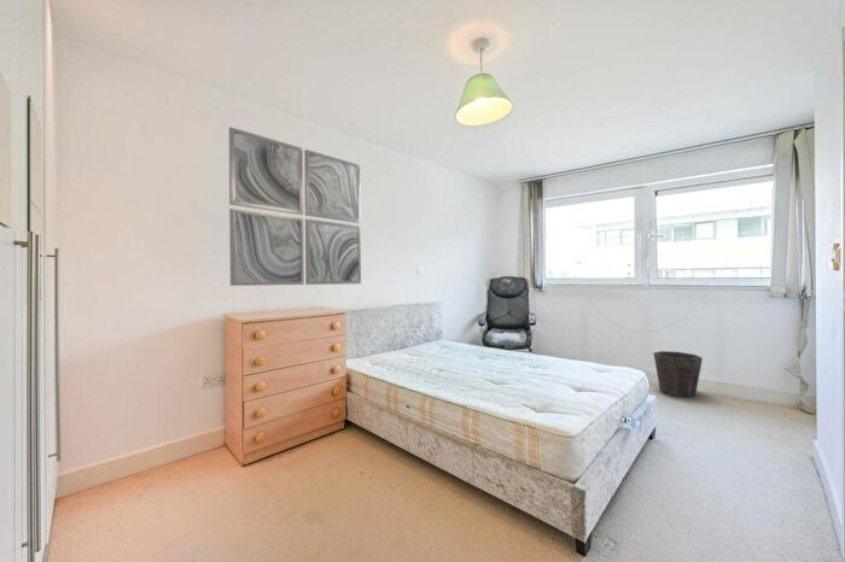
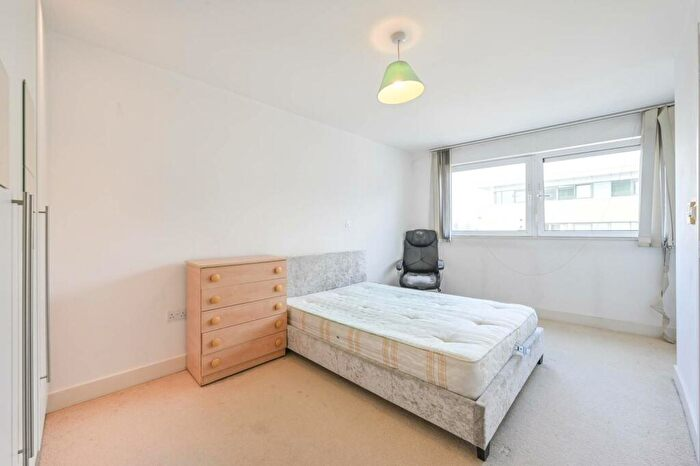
- waste bin [652,350,704,398]
- wall art [228,125,362,287]
